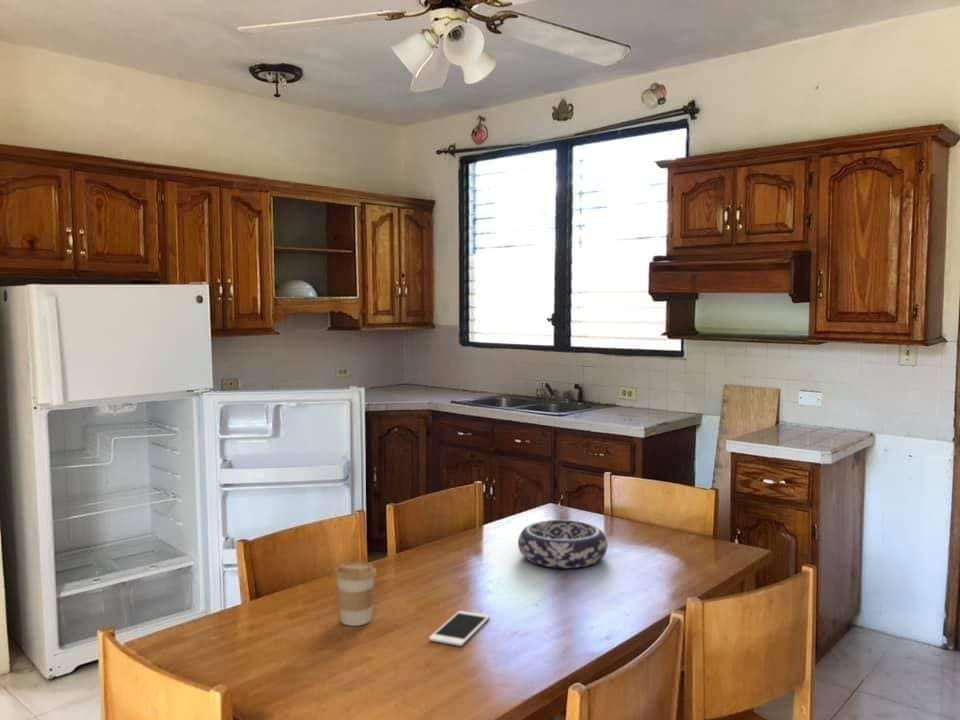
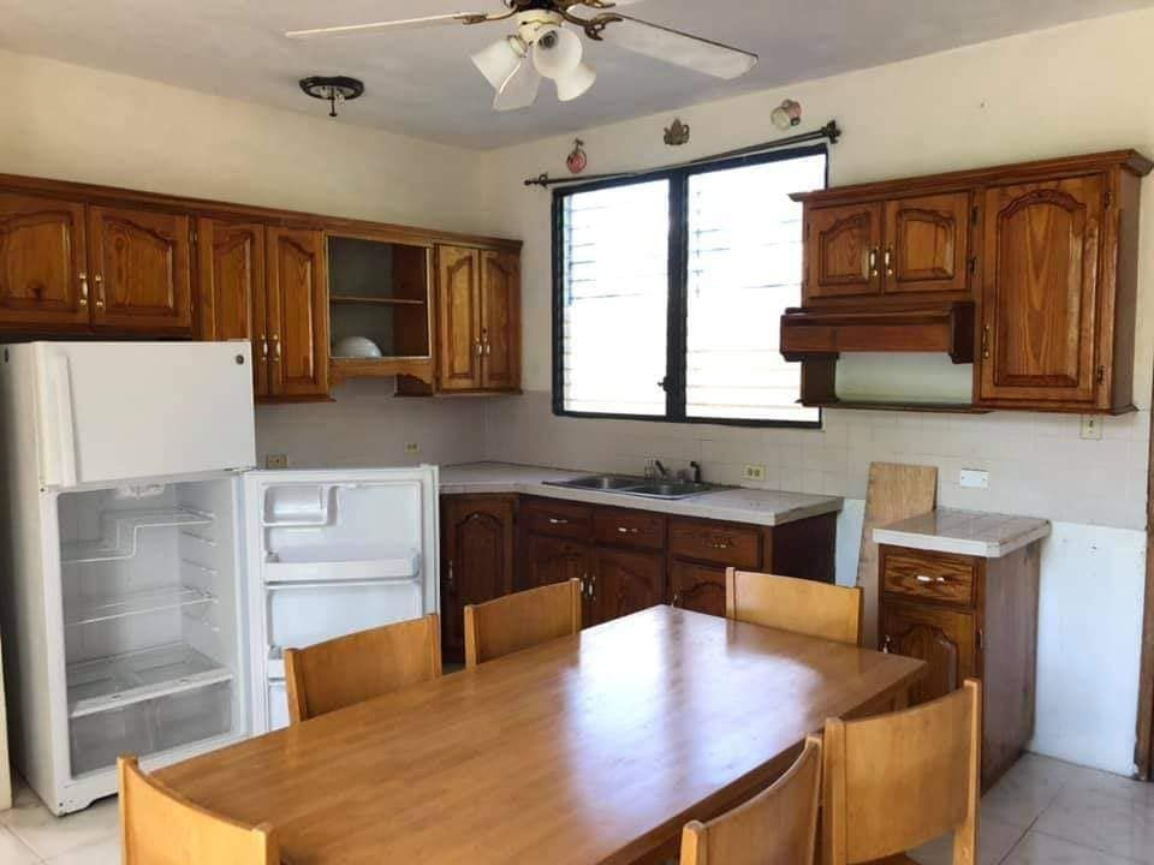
- cell phone [428,610,491,647]
- coffee cup [334,561,378,627]
- decorative bowl [517,519,609,569]
